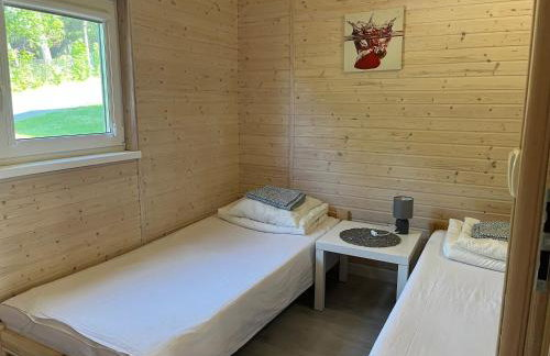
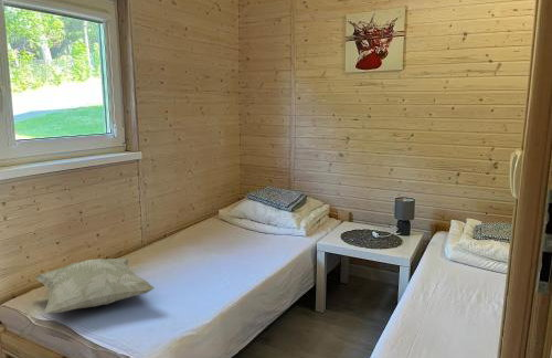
+ decorative pillow [34,257,156,314]
